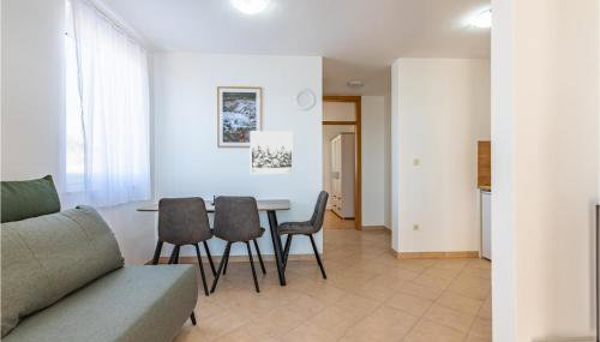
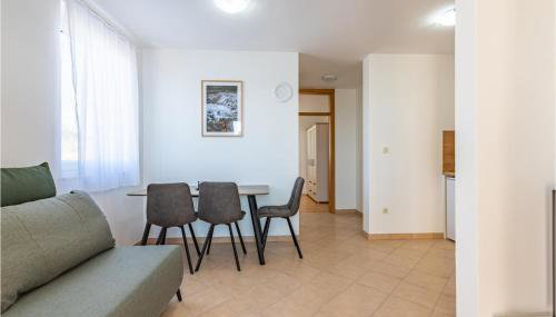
- wall art [248,130,294,175]
